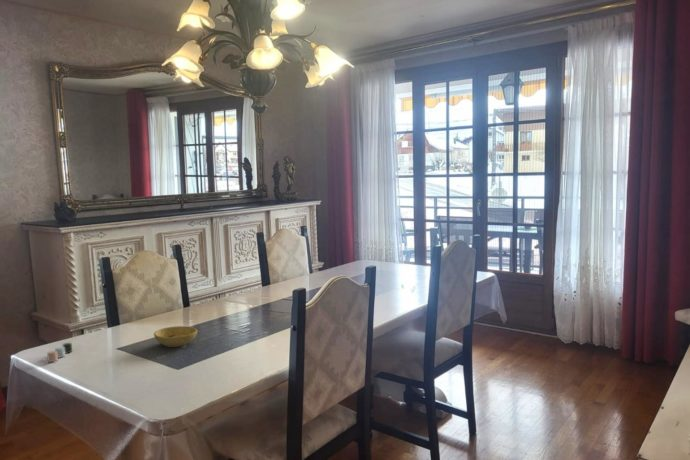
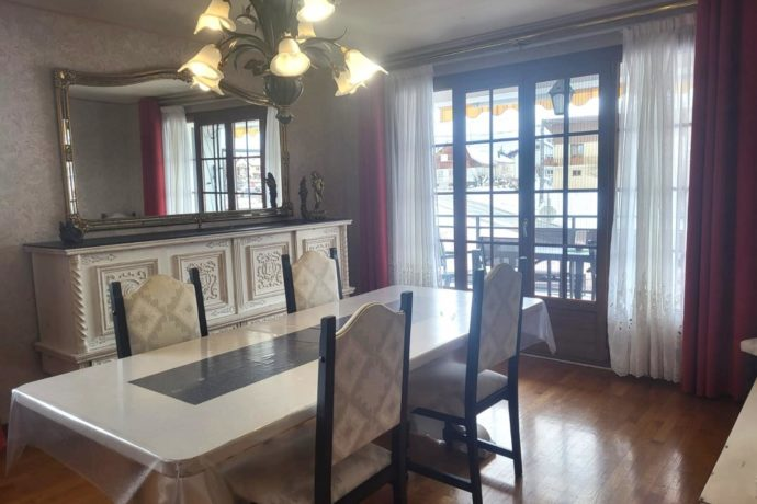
- candle [46,342,73,363]
- bowl [153,325,198,348]
